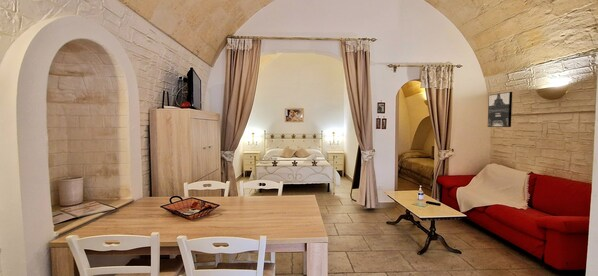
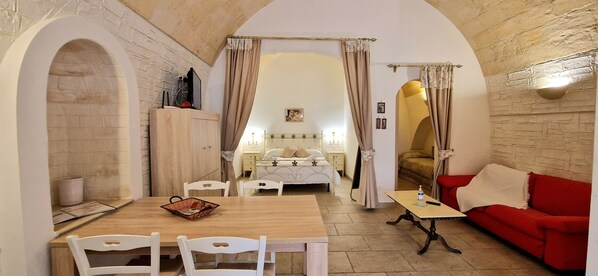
- wall art [487,91,513,128]
